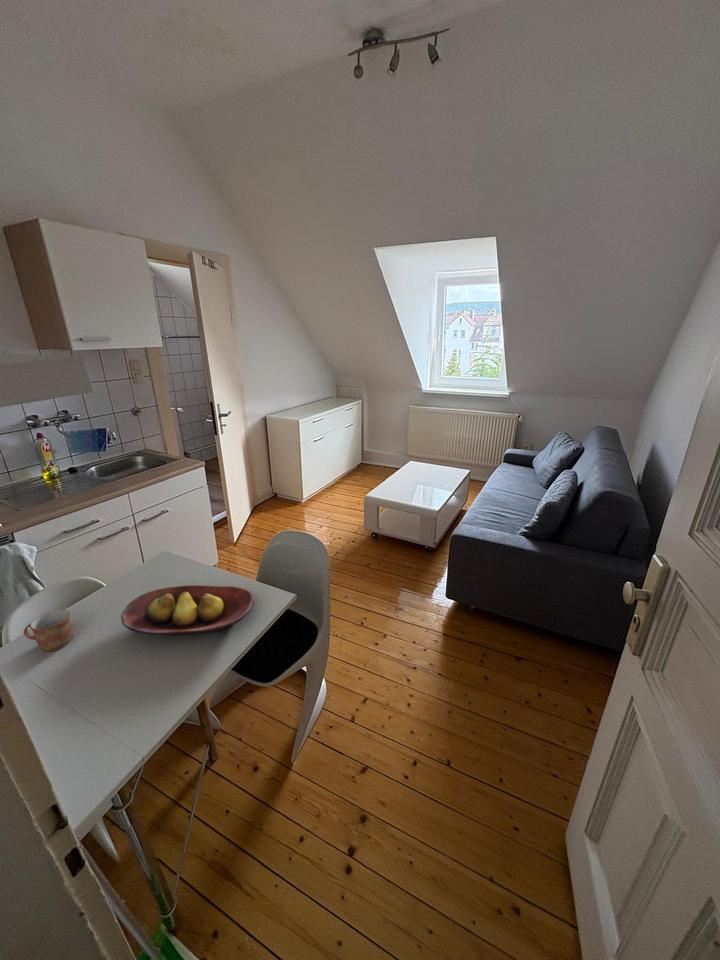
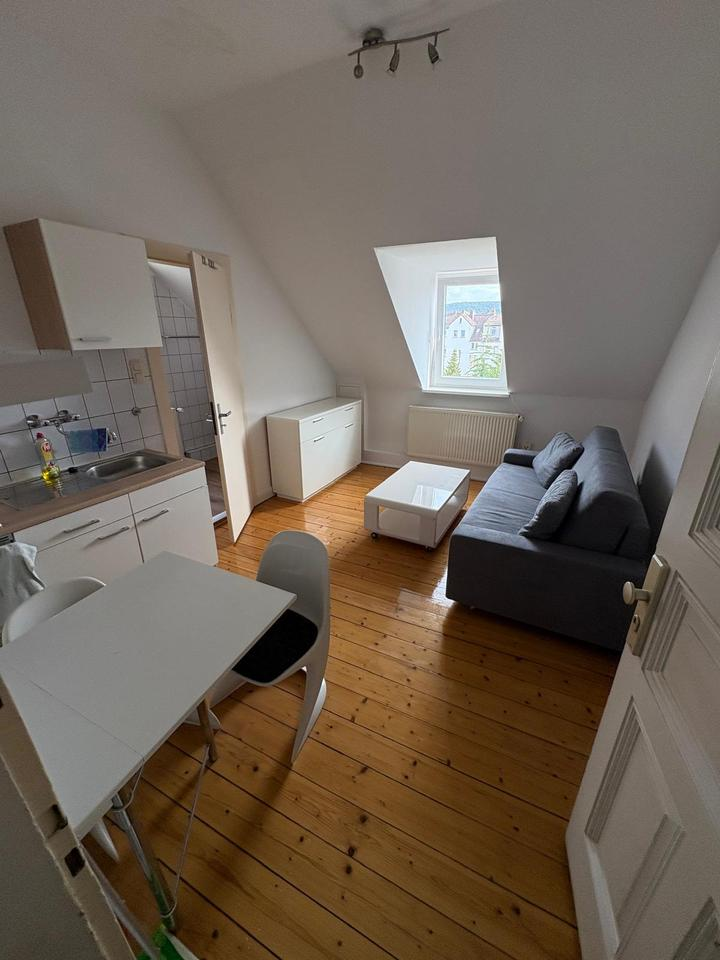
- fruit bowl [120,584,255,637]
- mug [23,609,74,652]
